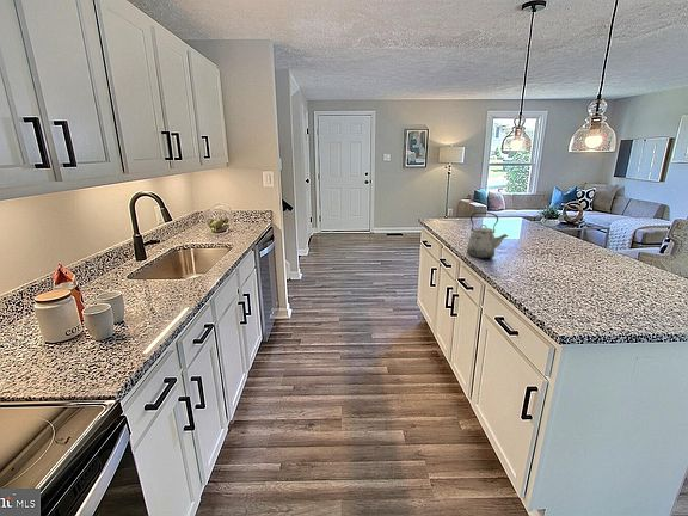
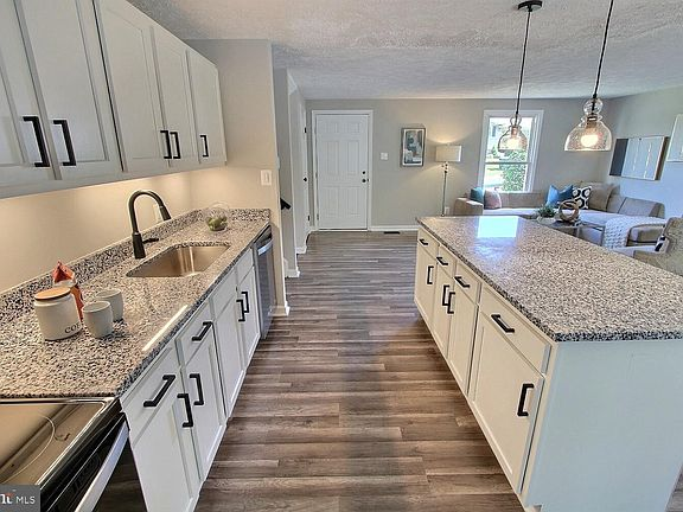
- kettle [466,211,509,260]
